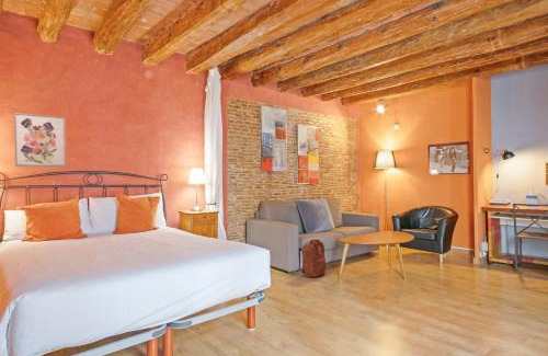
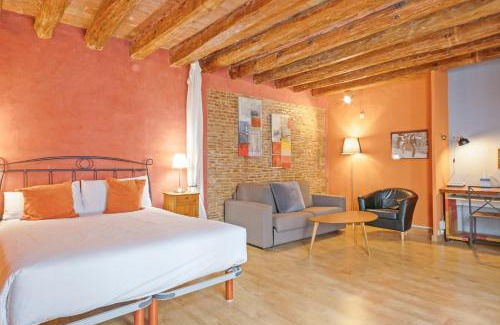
- wall art [13,112,67,168]
- backpack [299,239,327,278]
